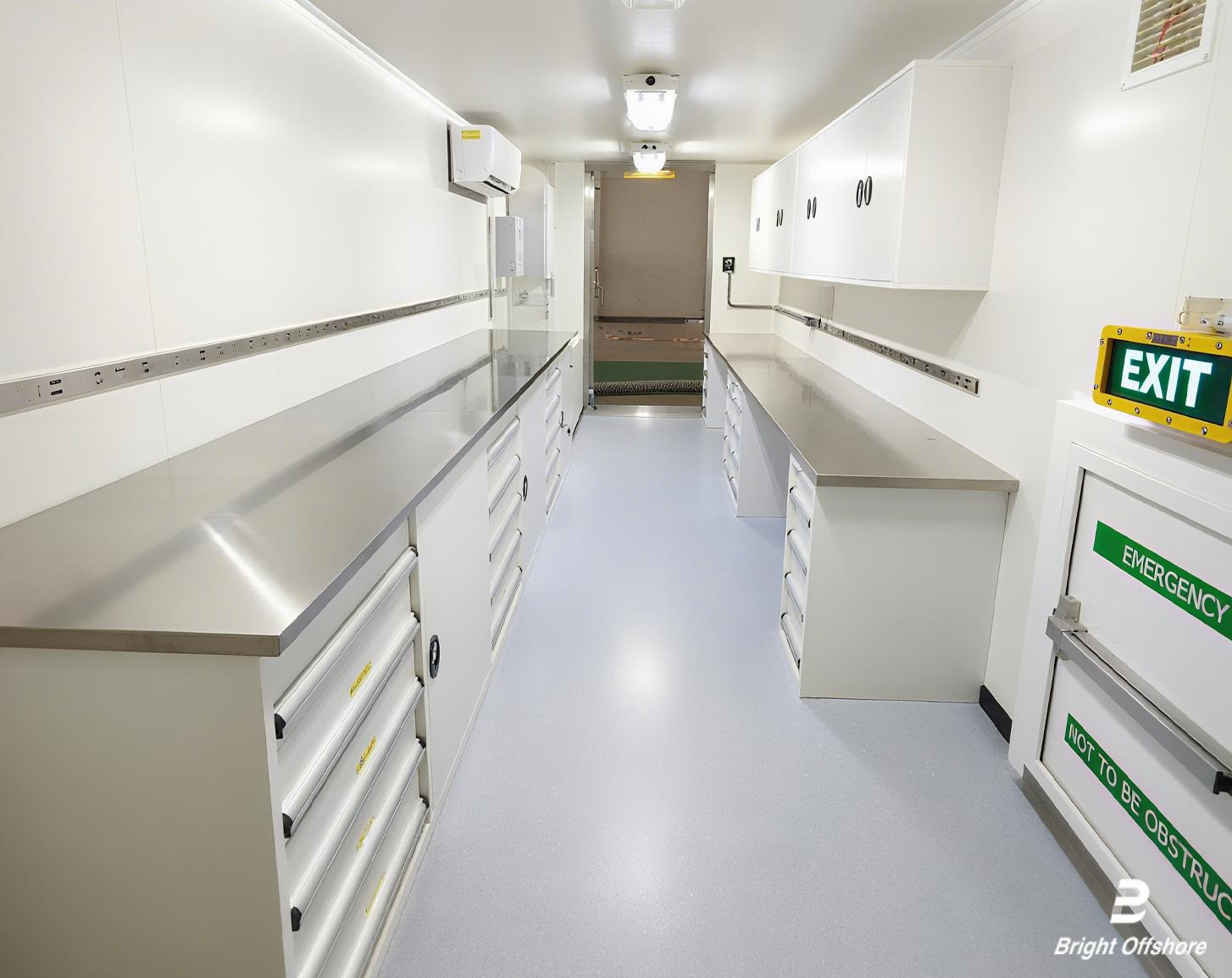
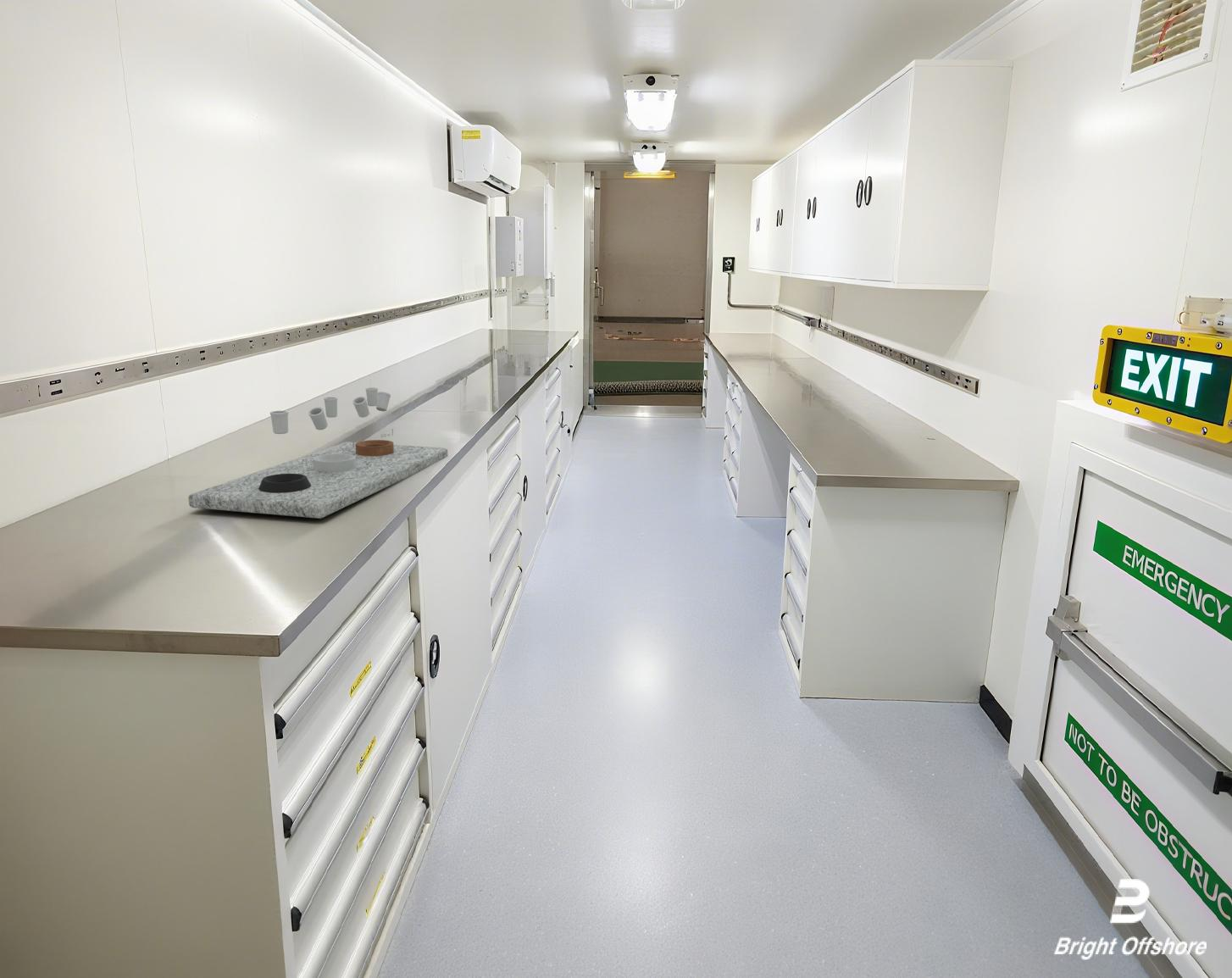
+ laboratory equipment [187,386,448,520]
